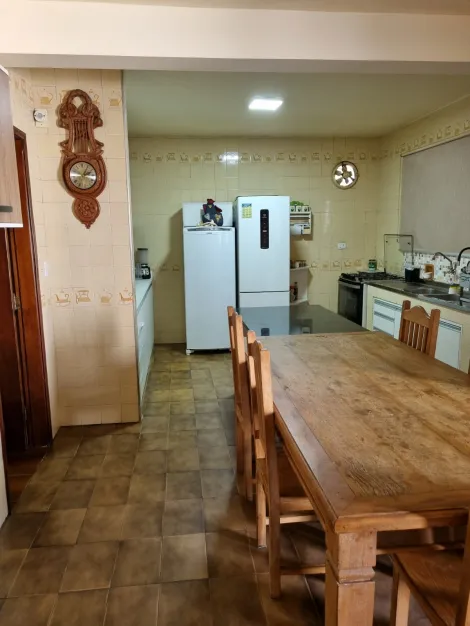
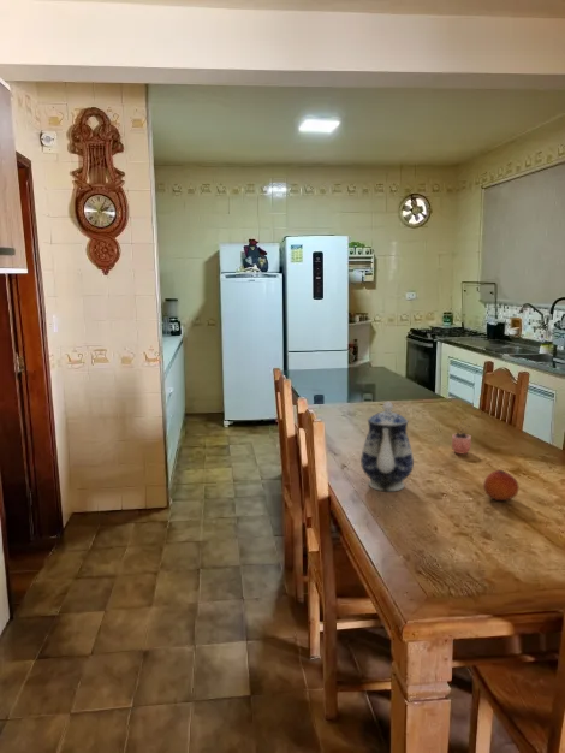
+ cocoa [451,421,472,455]
+ fruit [482,468,521,502]
+ teapot [359,401,415,492]
